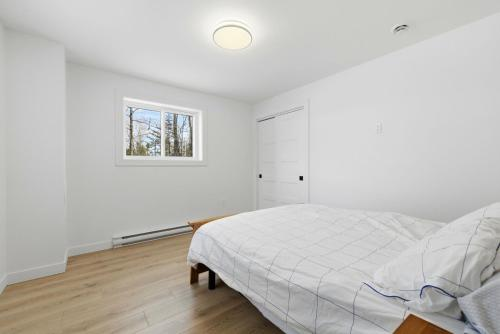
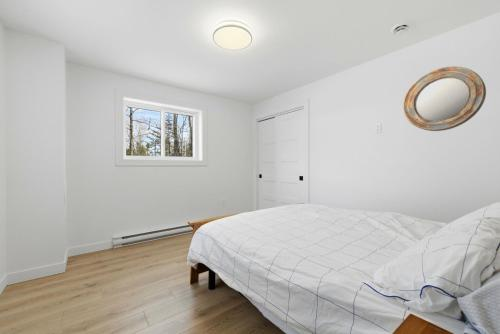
+ home mirror [402,66,487,132]
